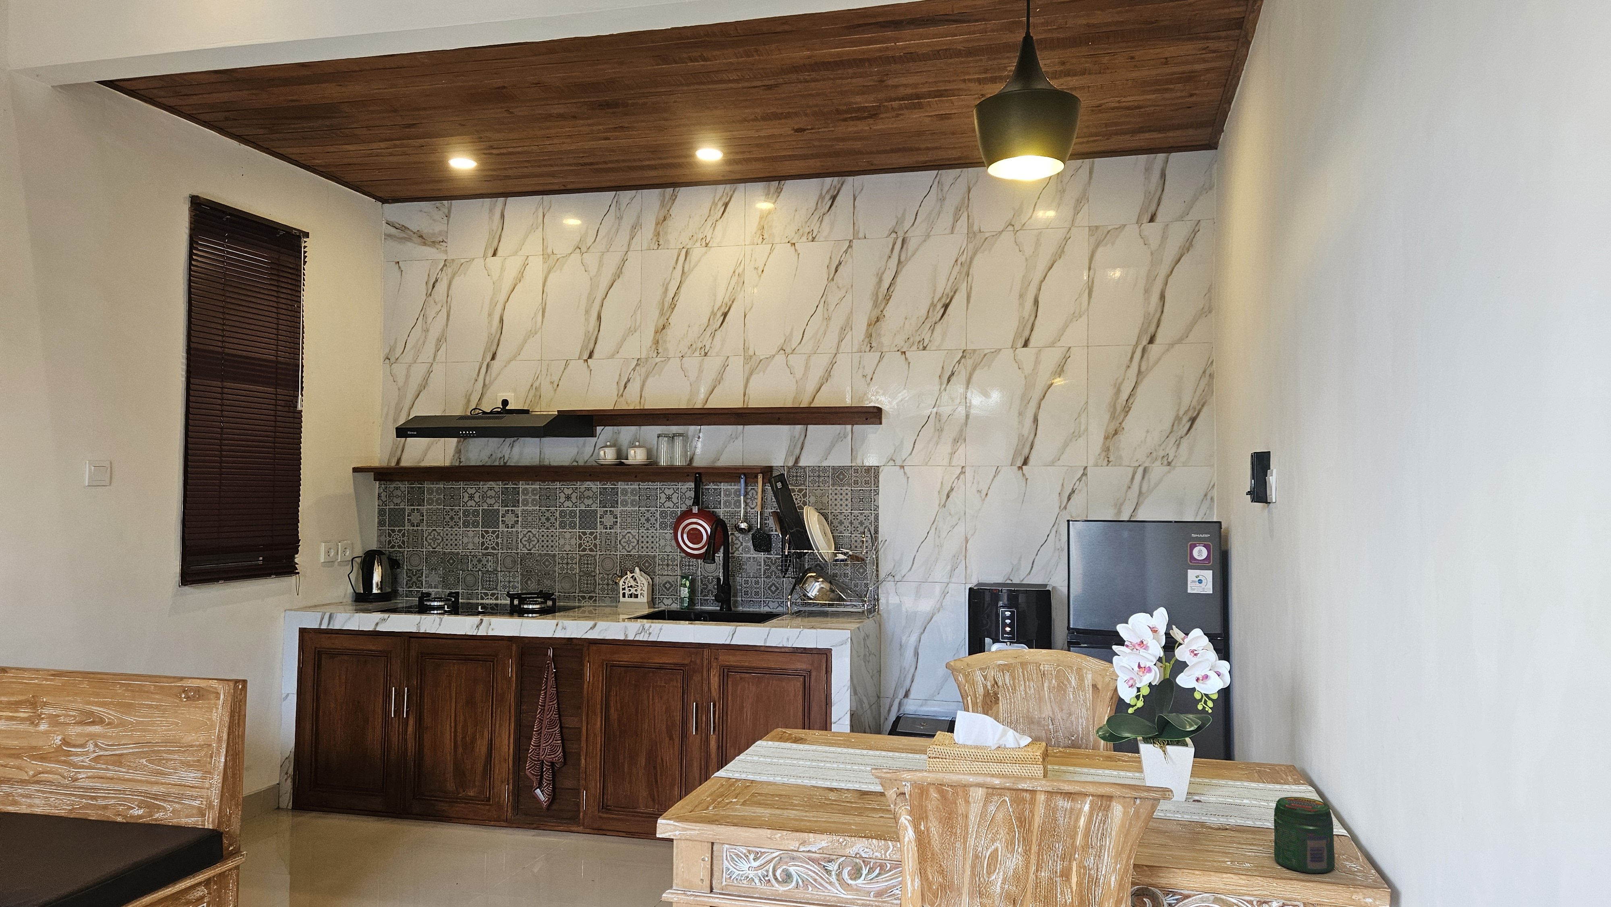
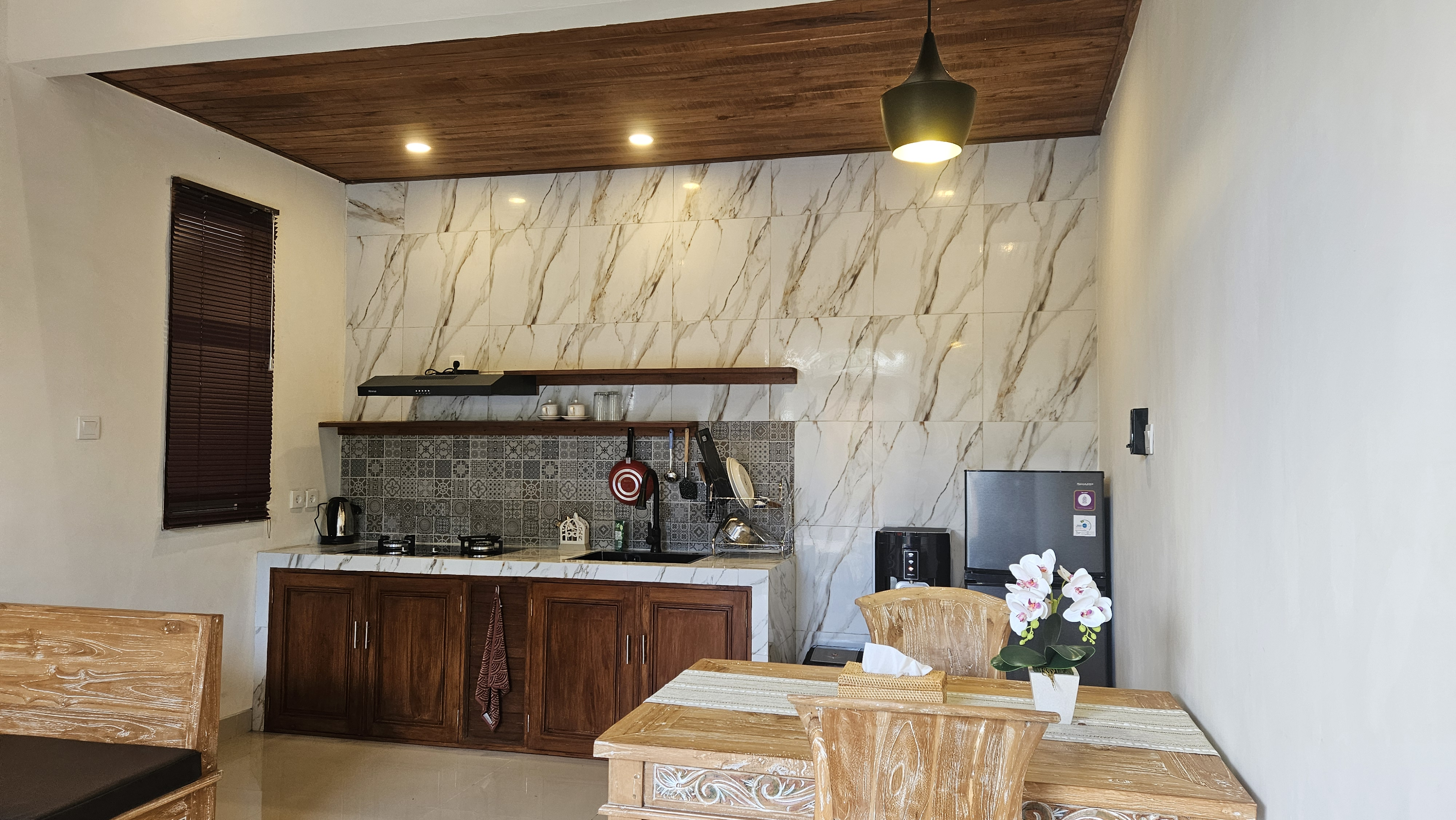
- jar [1274,796,1335,874]
